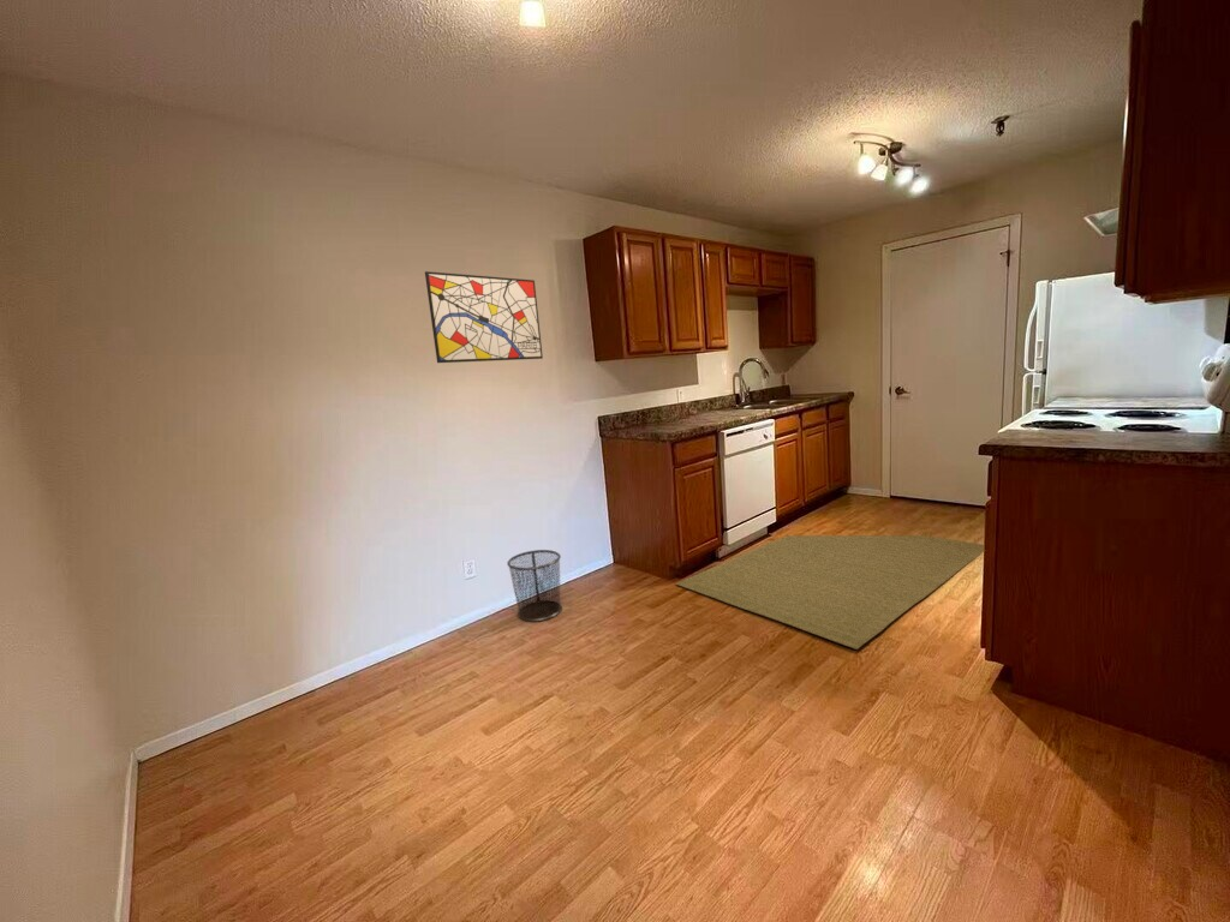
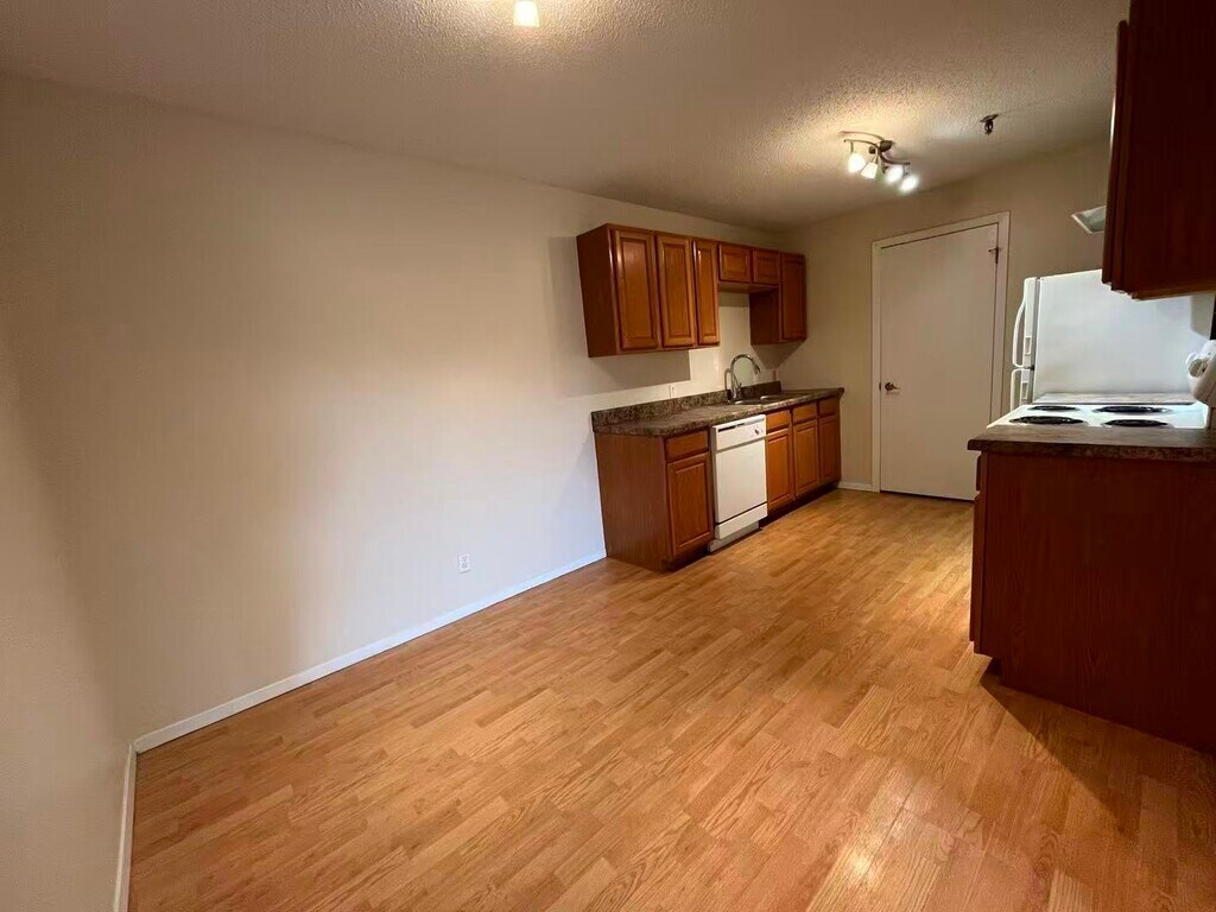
- wall art [424,270,544,364]
- waste bin [506,549,563,623]
- rug [675,534,985,651]
